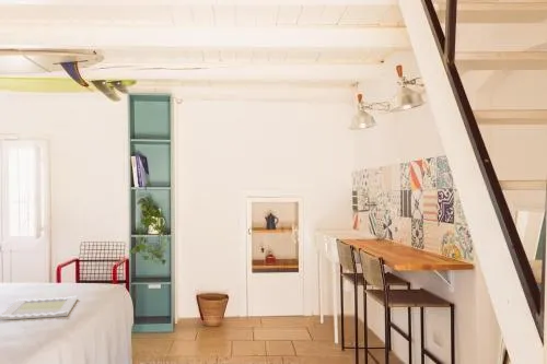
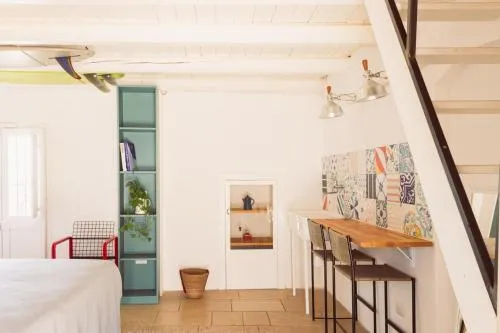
- decorative tray [0,294,79,321]
